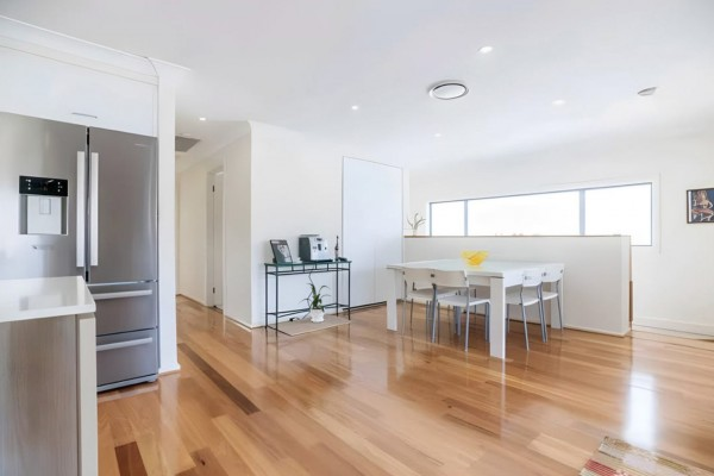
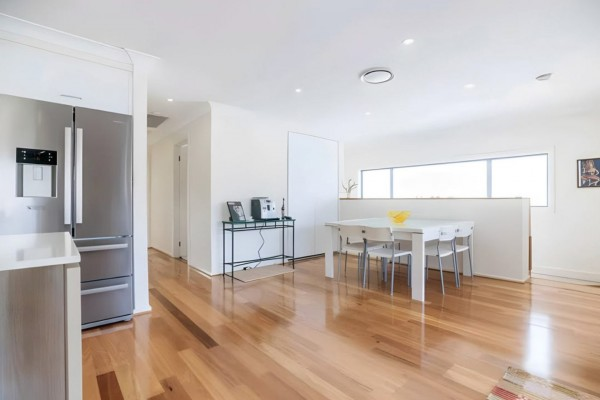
- house plant [298,282,332,324]
